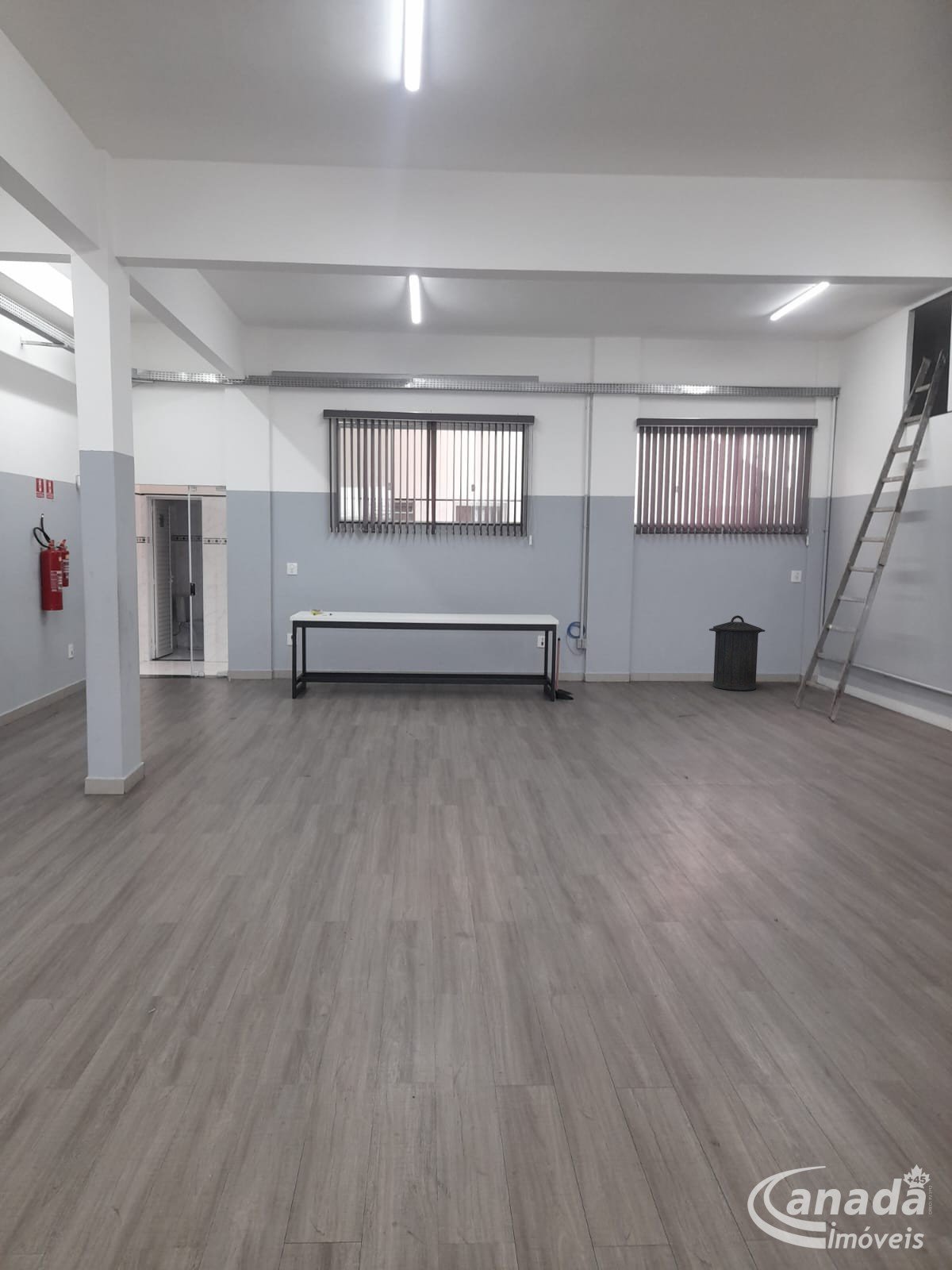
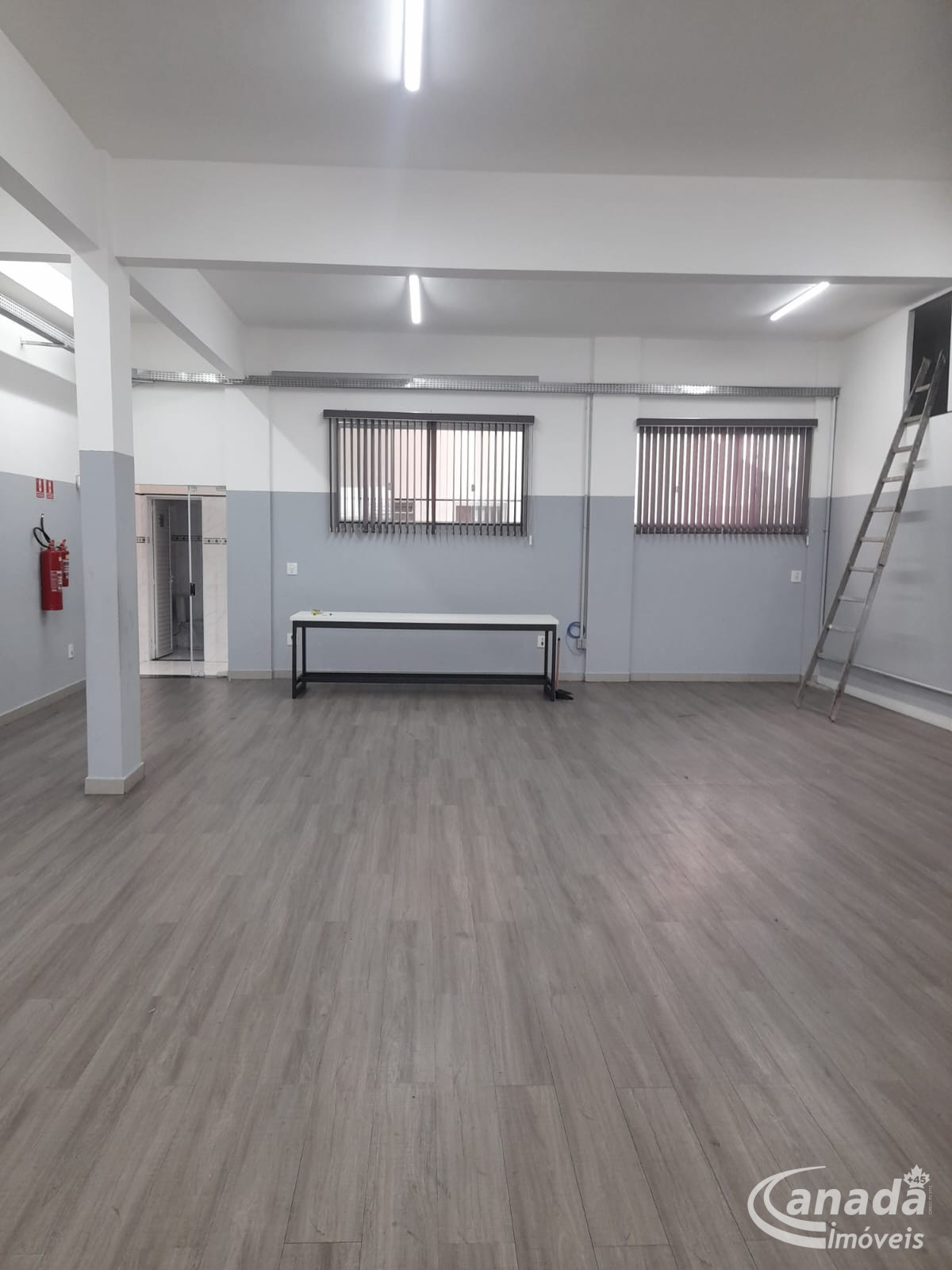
- trash can [708,615,766,691]
